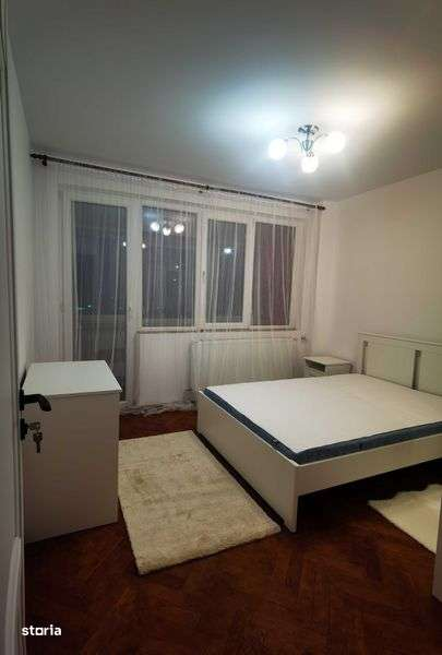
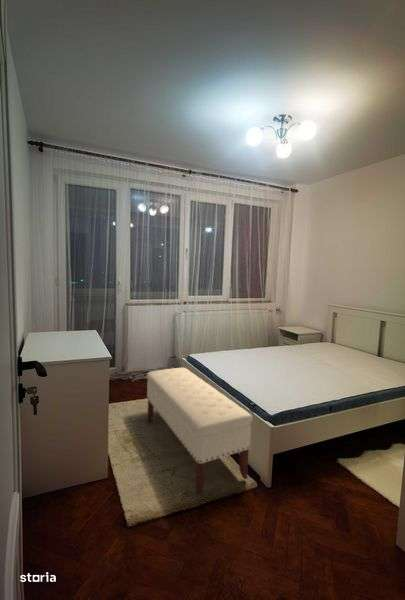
+ bench [146,367,254,497]
